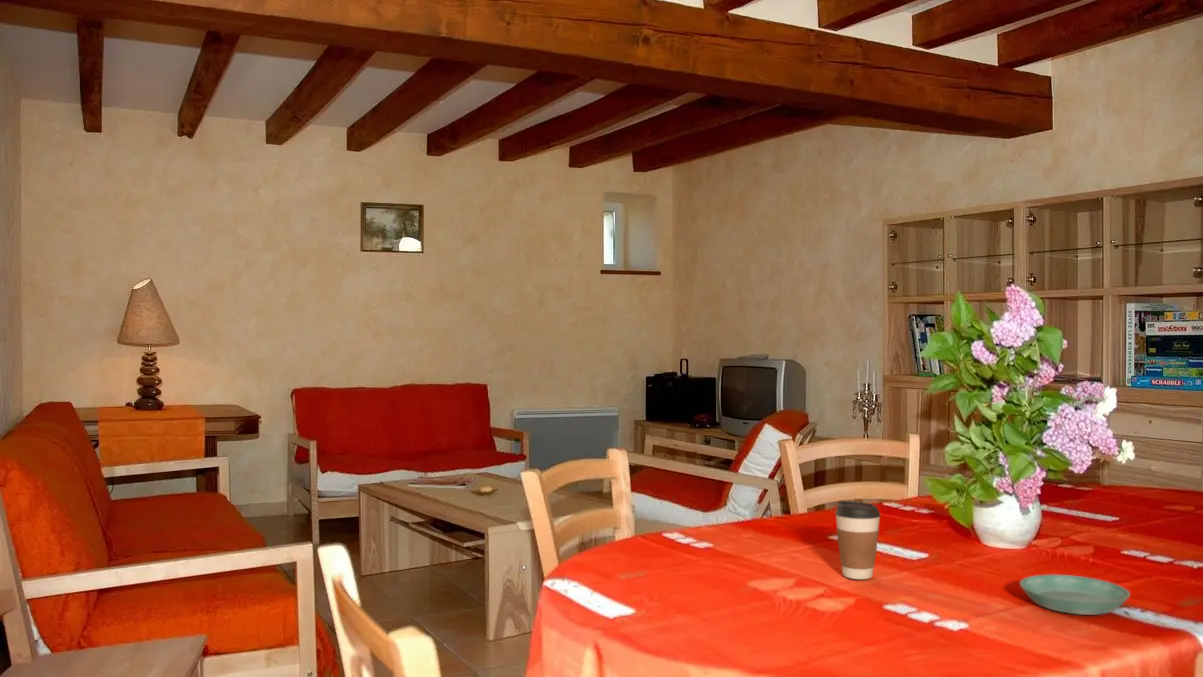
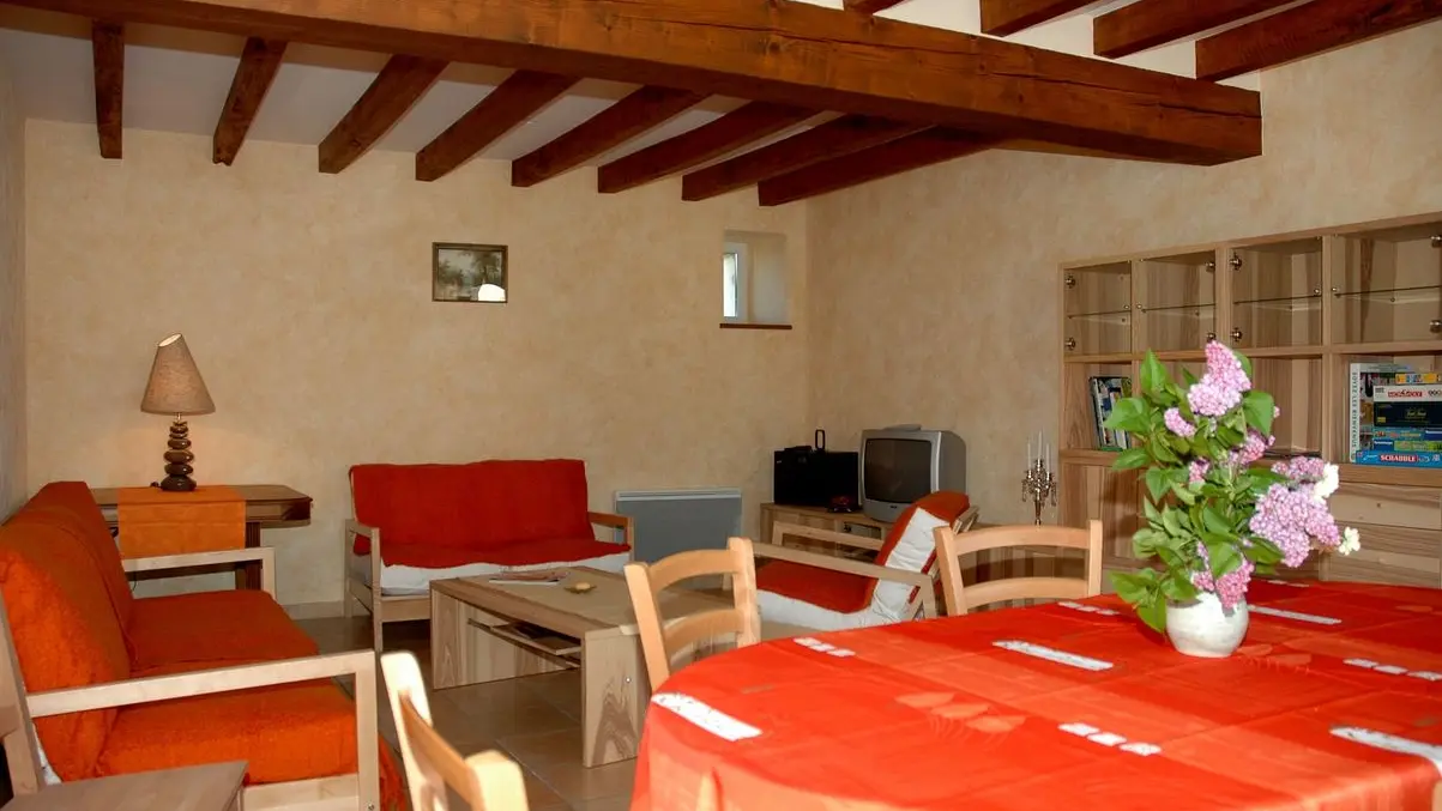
- saucer [1019,574,1131,616]
- coffee cup [834,500,882,580]
